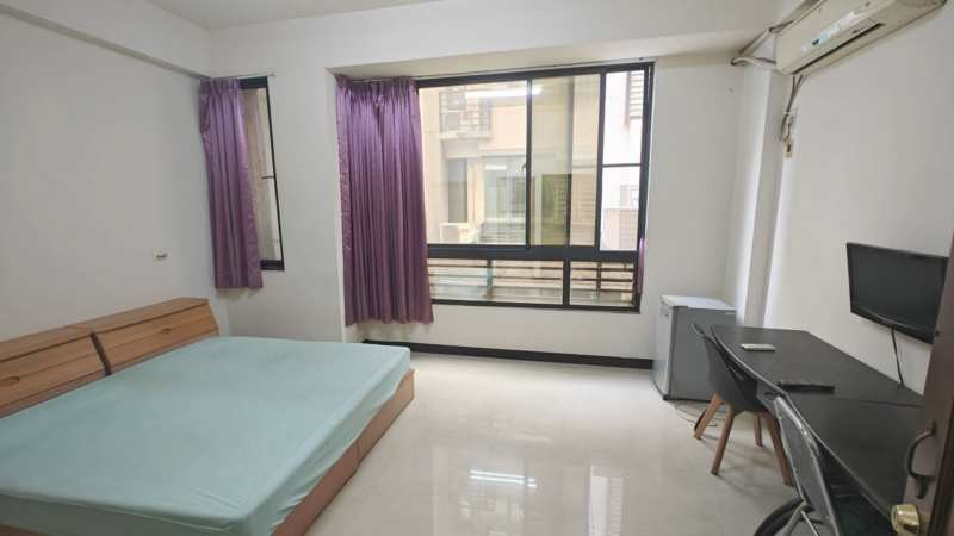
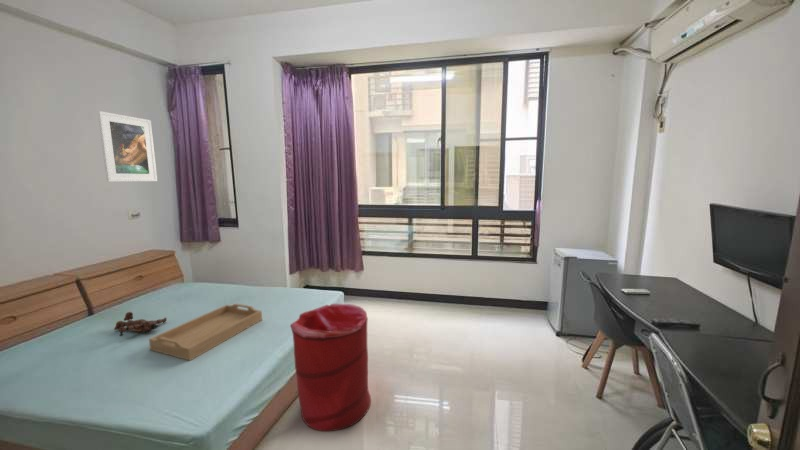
+ teddy bear [113,311,168,337]
+ serving tray [148,302,263,362]
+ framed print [97,110,158,183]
+ laundry hamper [289,303,372,432]
